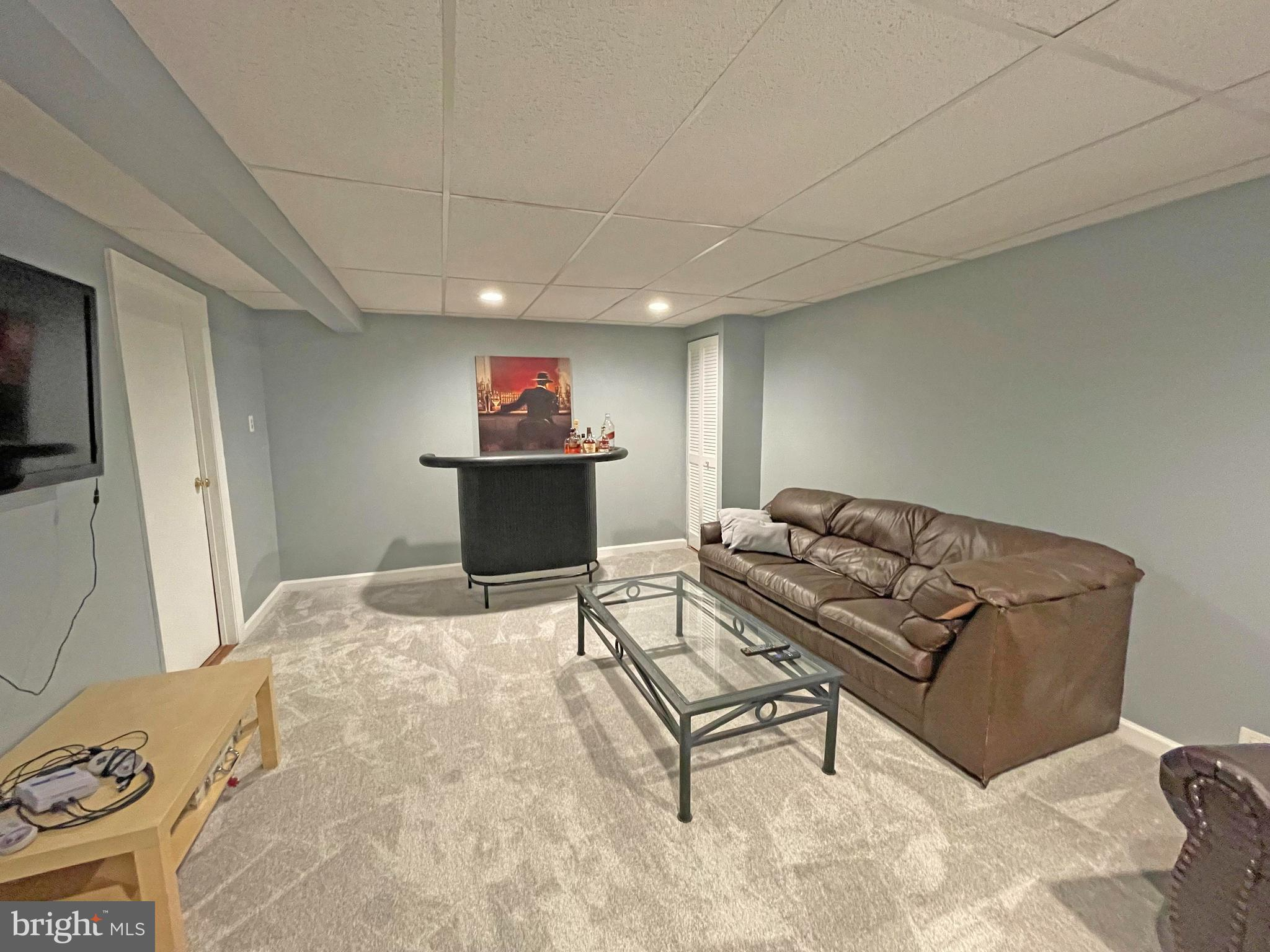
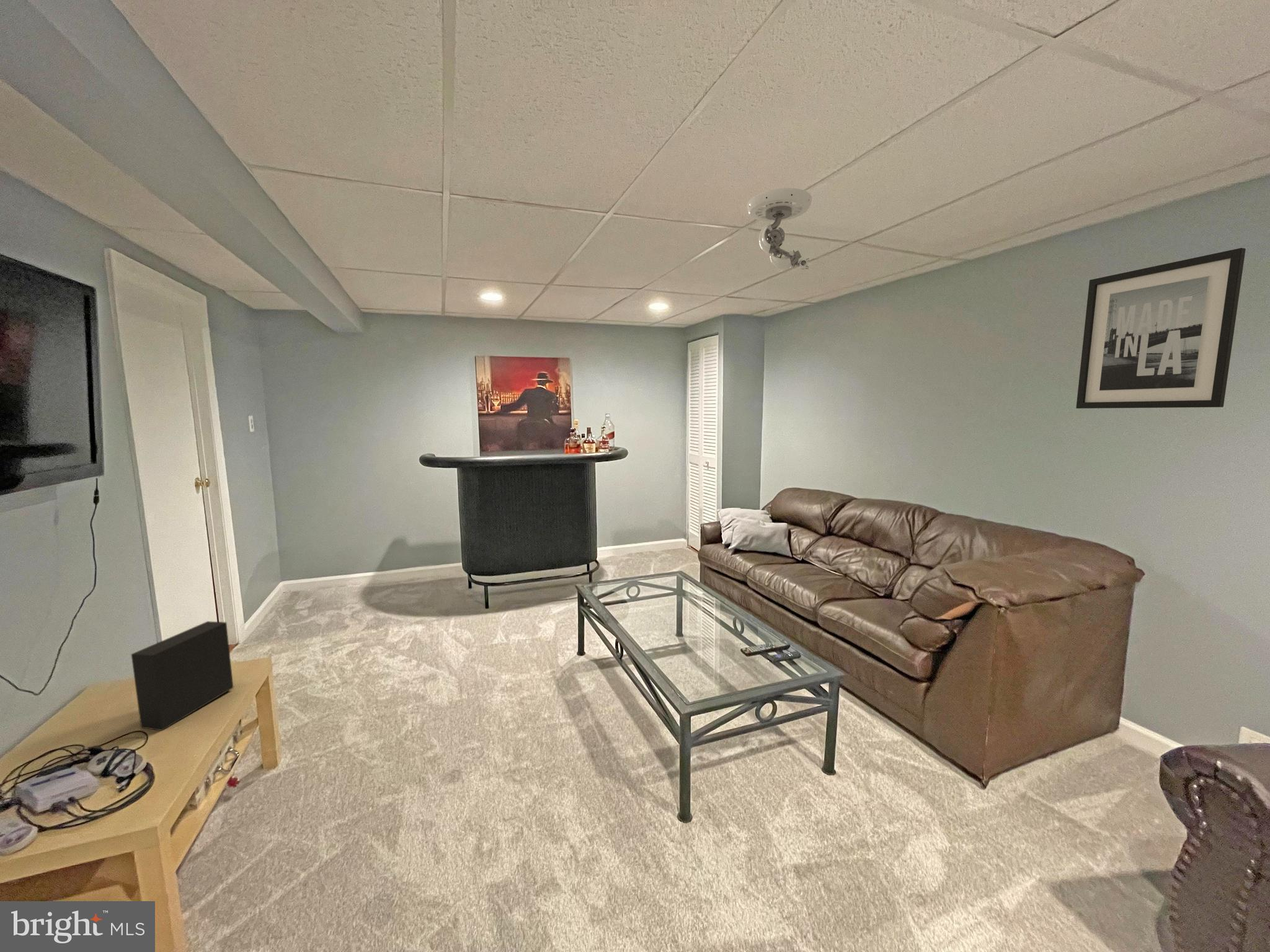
+ security camera [747,187,812,270]
+ wall art [1075,247,1246,409]
+ speaker [131,620,234,731]
